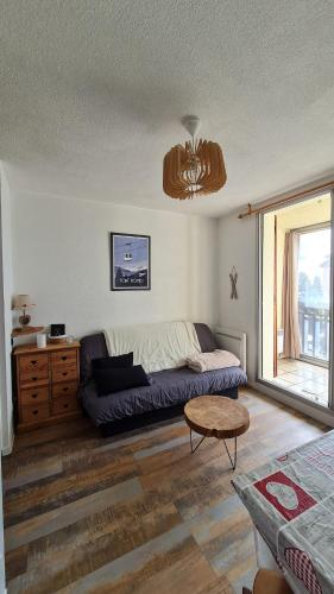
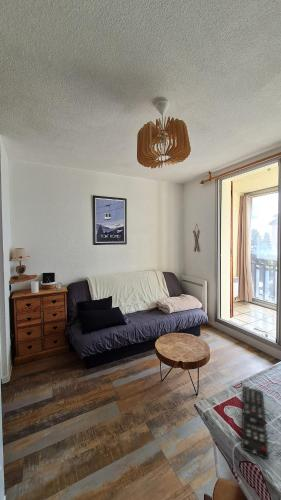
+ remote control [241,385,270,461]
